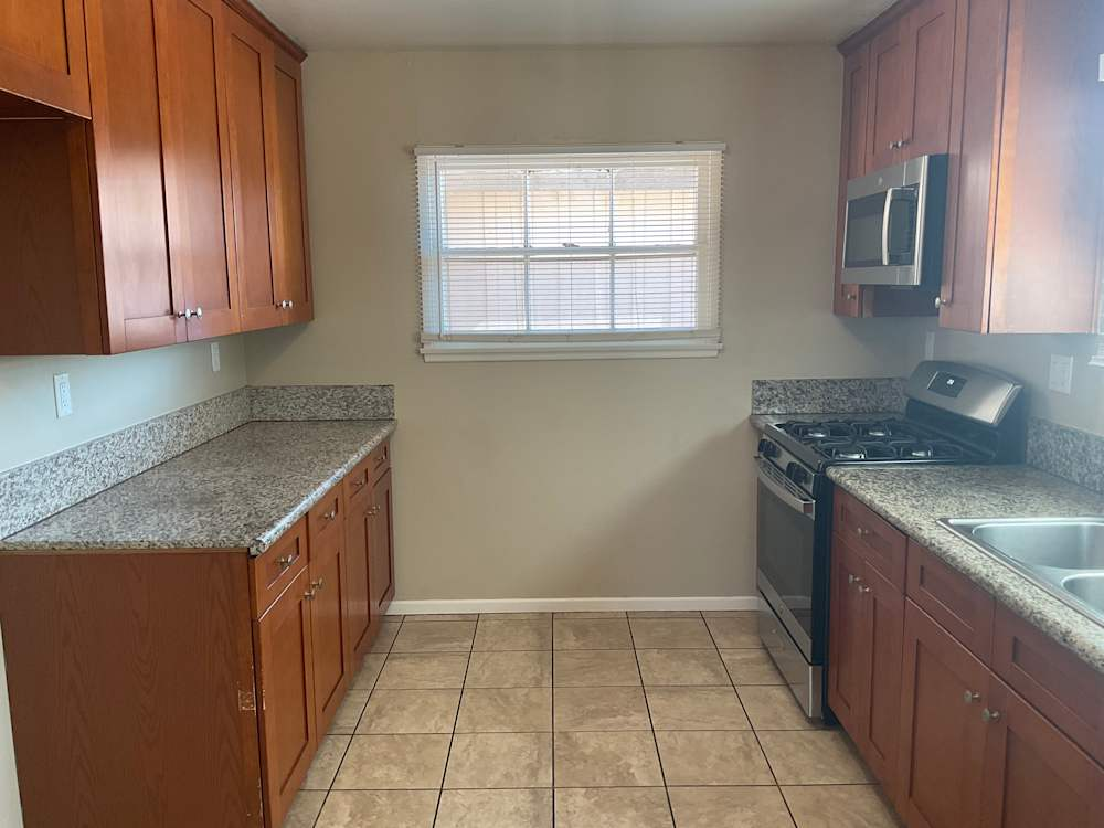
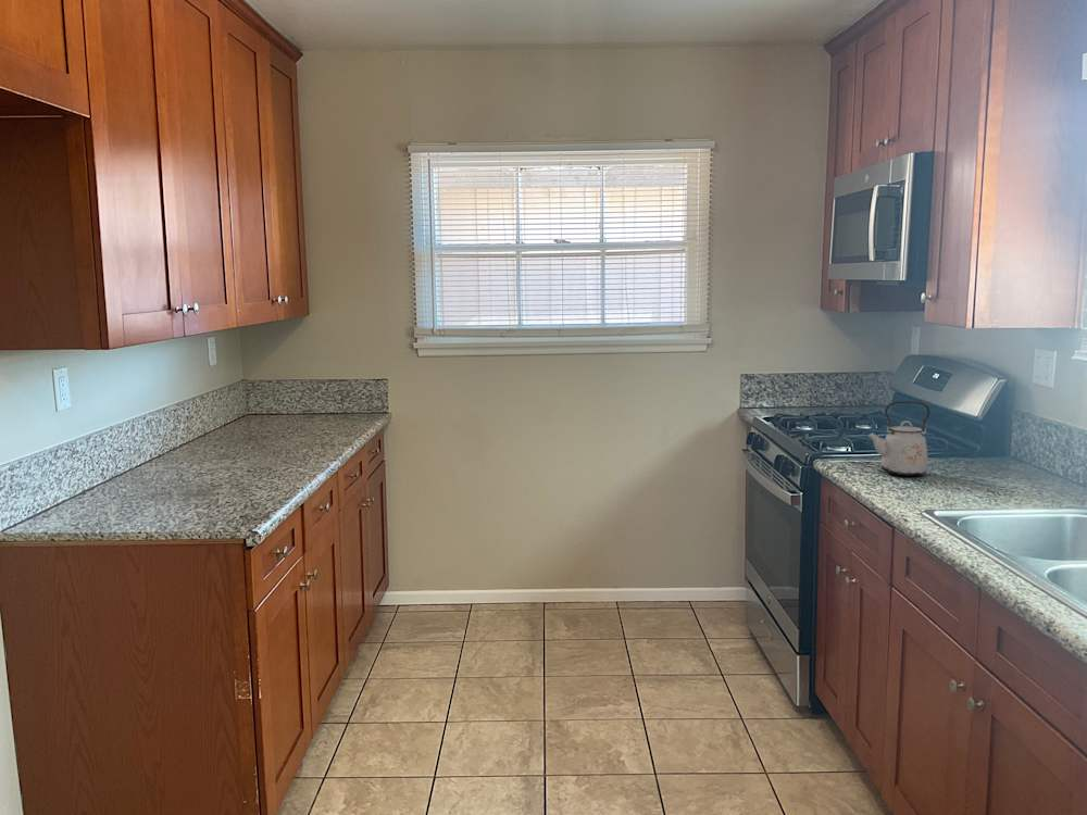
+ kettle [865,400,930,477]
